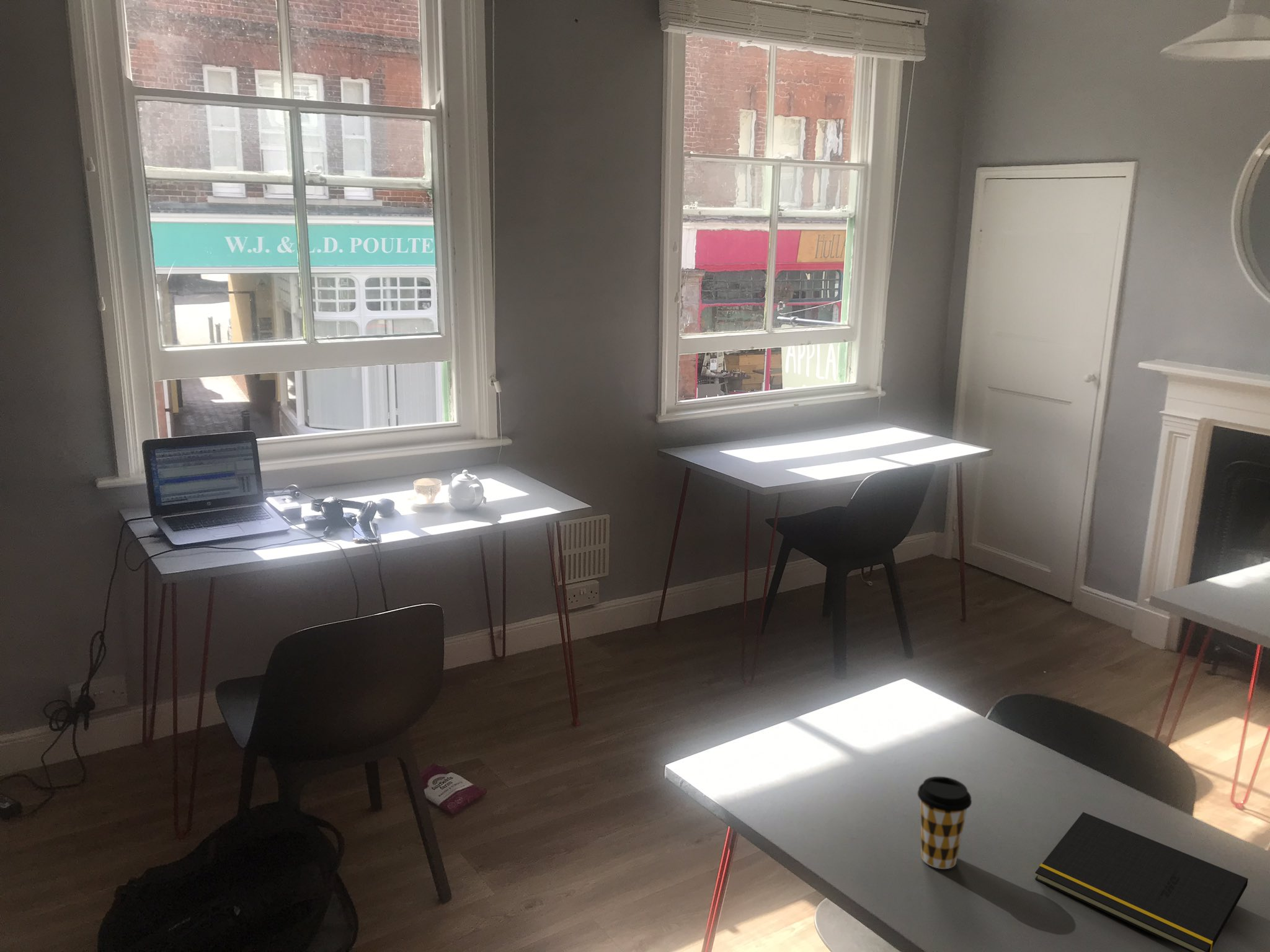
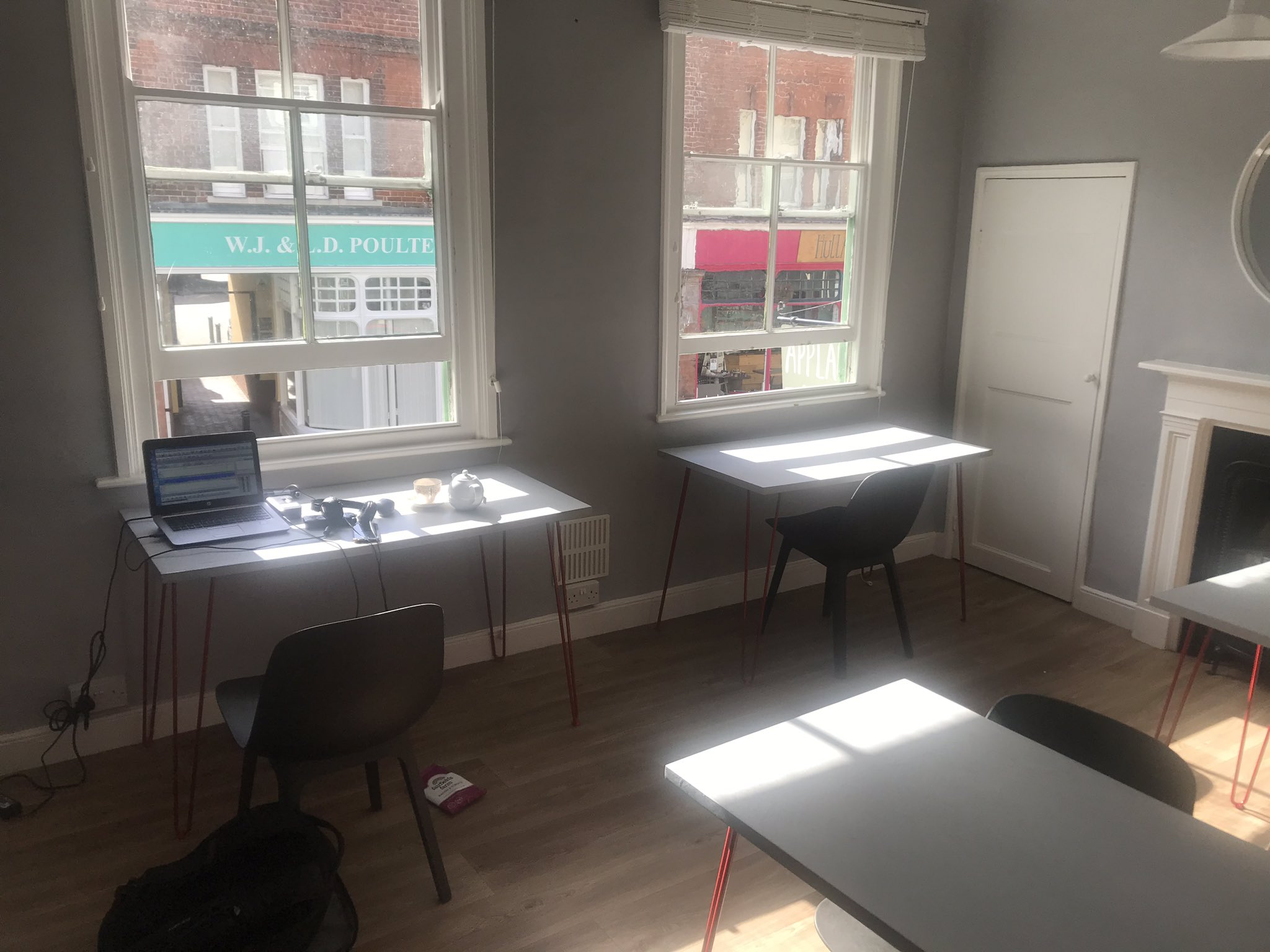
- notepad [1034,811,1249,952]
- coffee cup [917,776,972,870]
